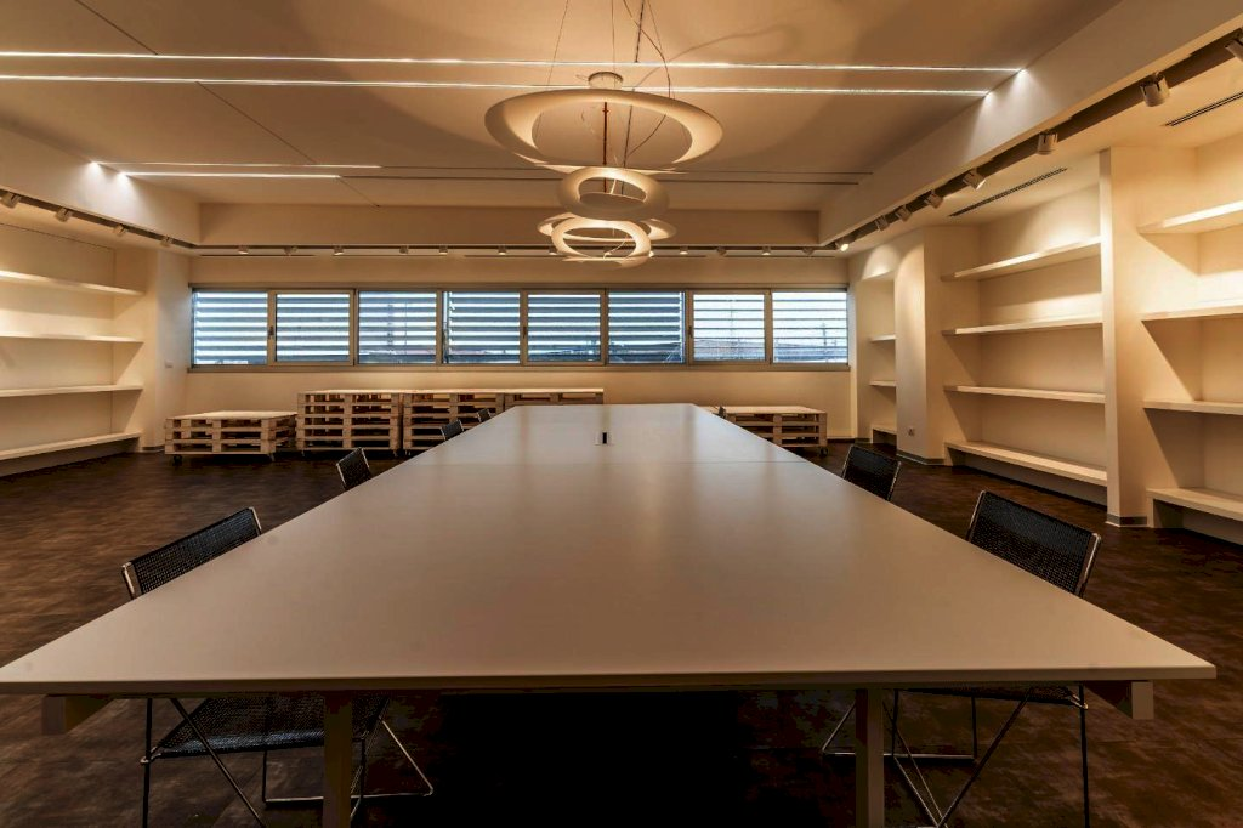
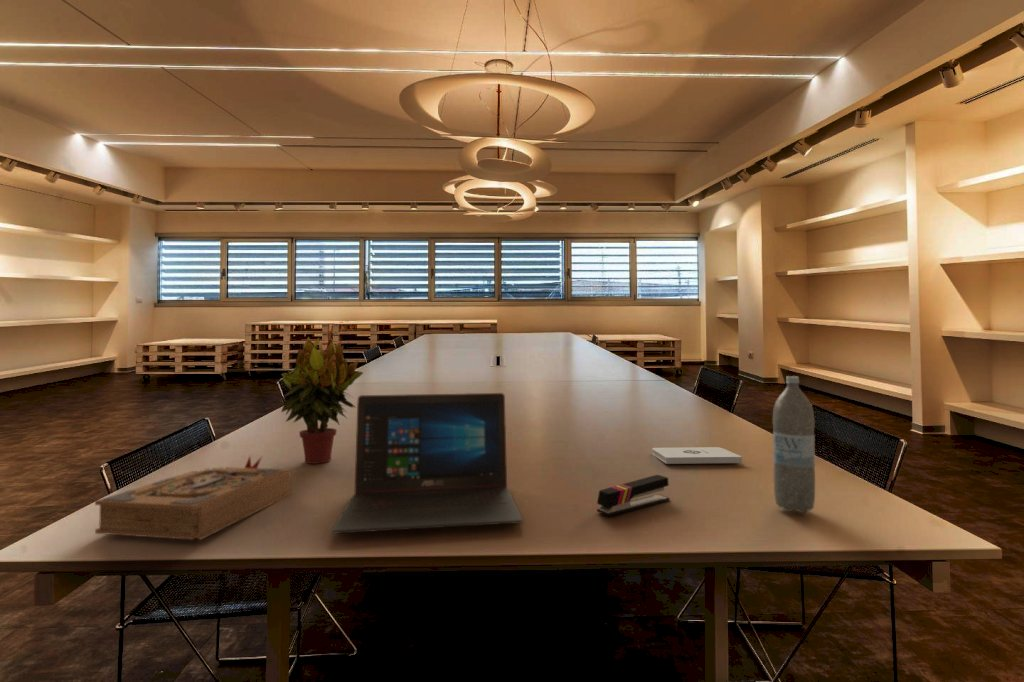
+ potted plant [280,335,364,465]
+ book [94,454,292,541]
+ water bottle [772,375,816,514]
+ stapler [596,474,671,517]
+ notepad [651,446,743,465]
+ laptop [331,392,523,534]
